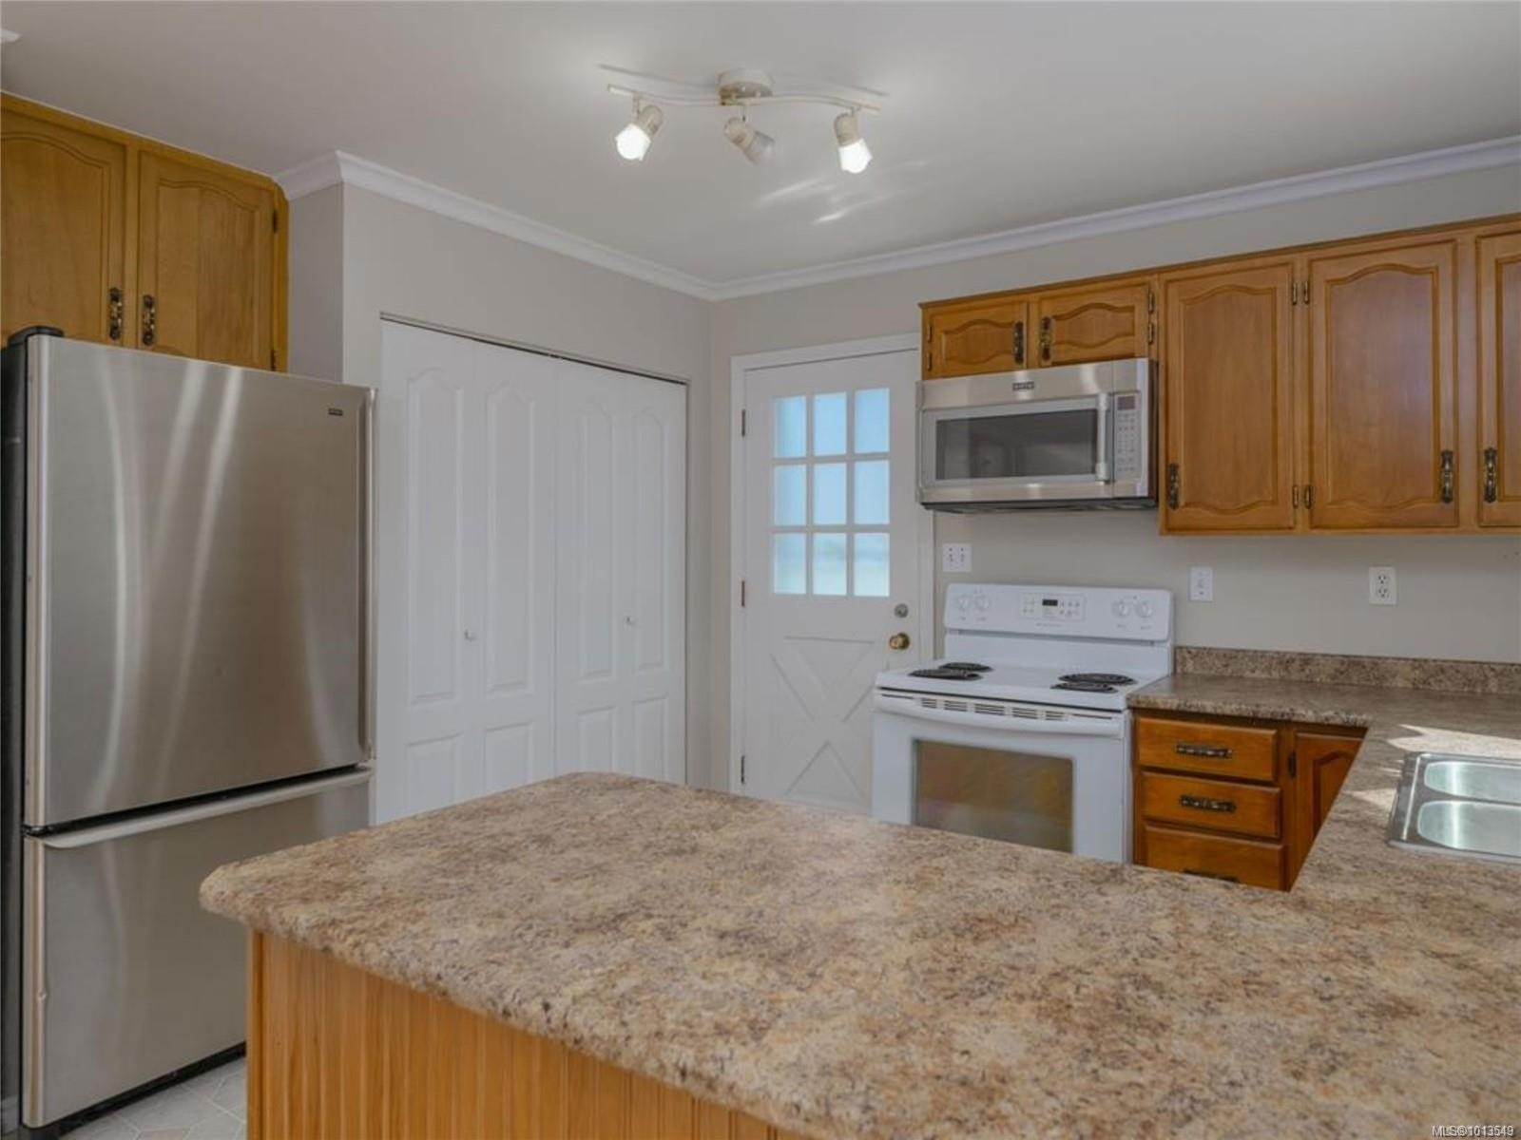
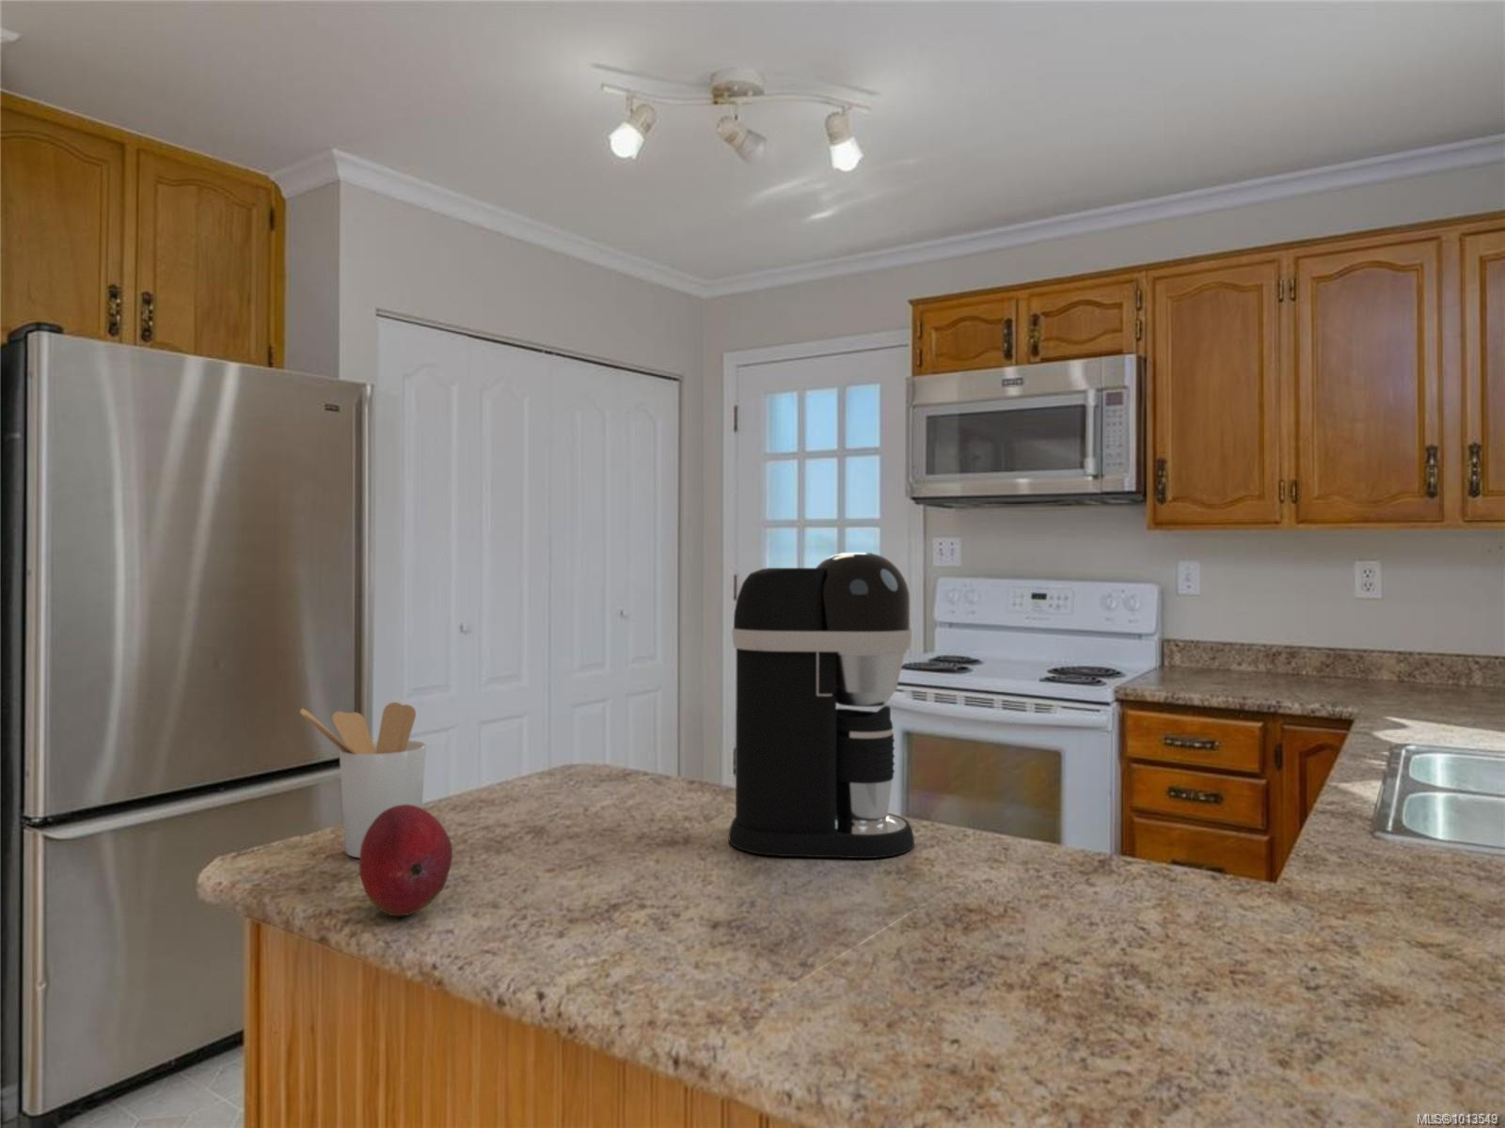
+ utensil holder [299,701,427,858]
+ coffee maker [728,552,915,859]
+ fruit [358,805,454,917]
